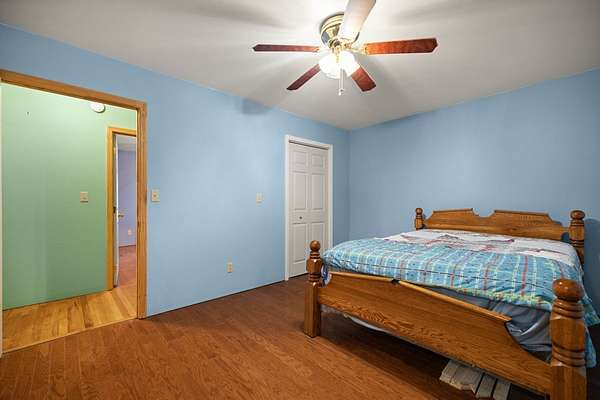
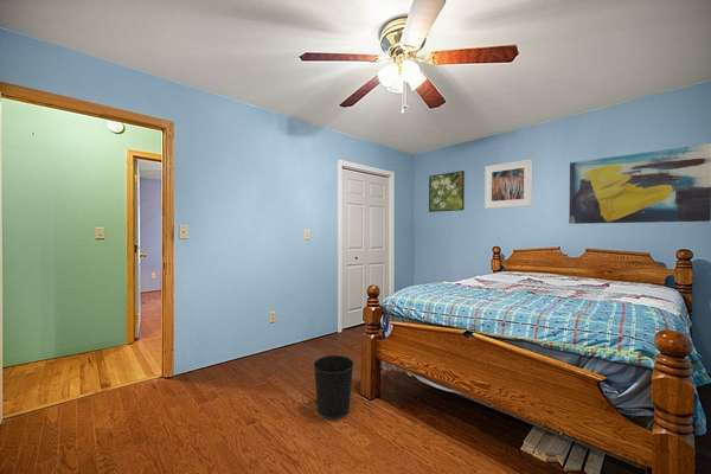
+ wastebasket [312,354,356,421]
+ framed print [428,169,466,213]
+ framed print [483,158,533,210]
+ wall art [568,142,711,225]
